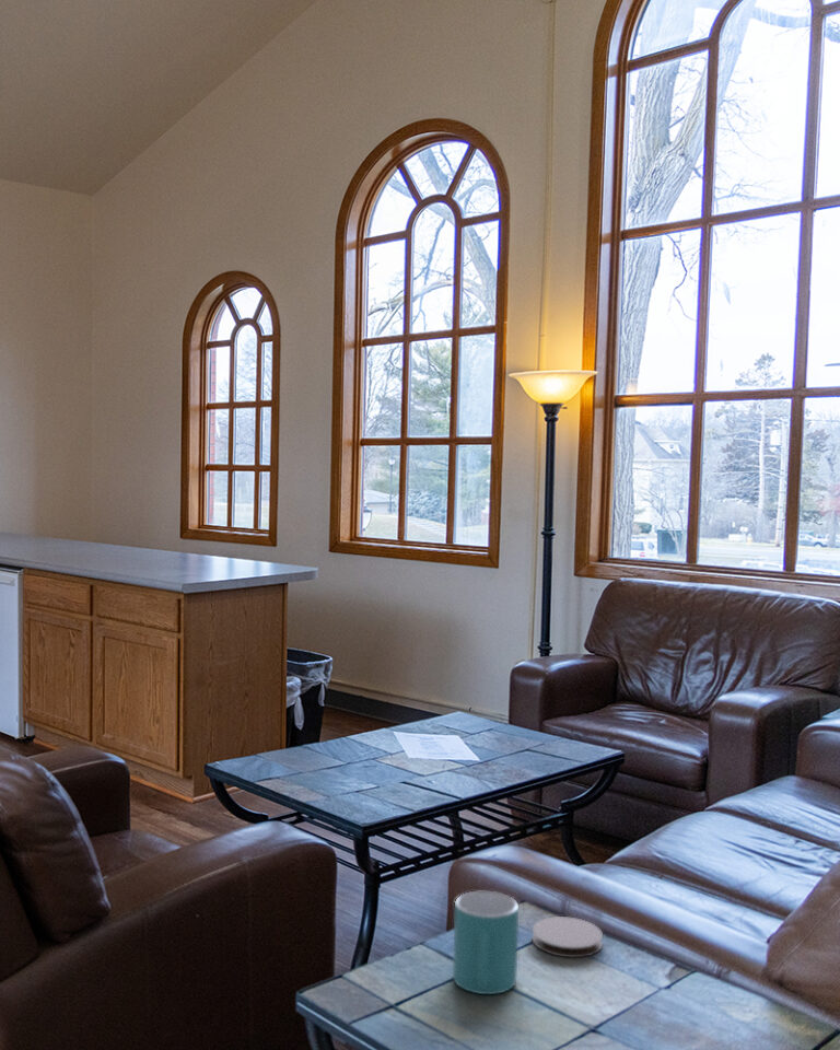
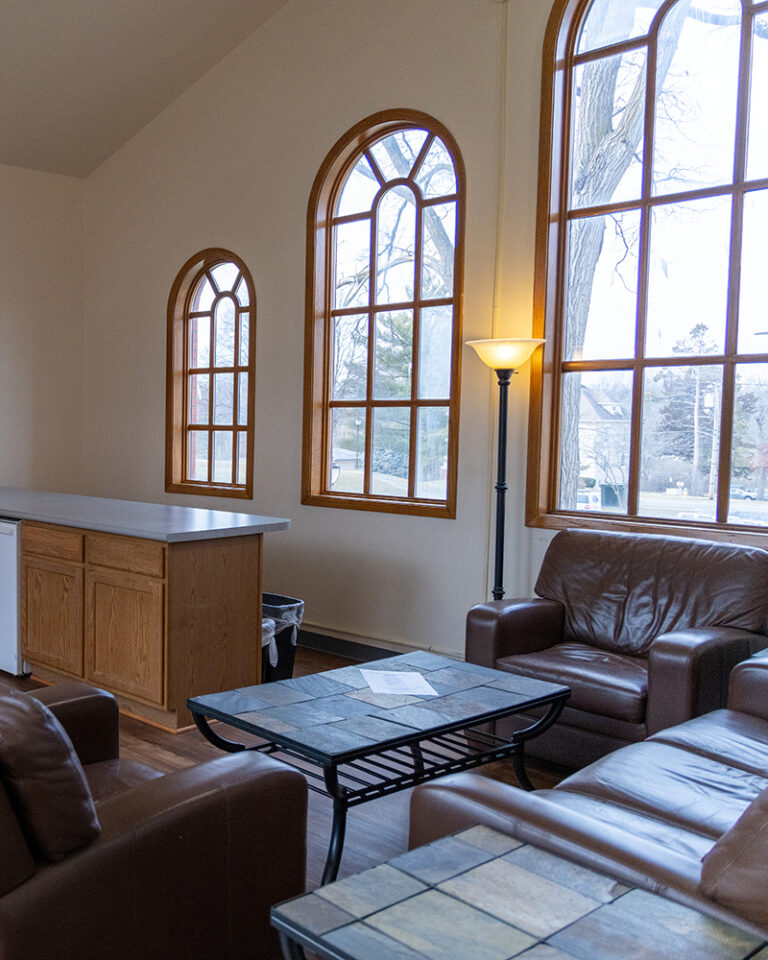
- coaster [532,915,604,958]
- mug [452,890,520,995]
